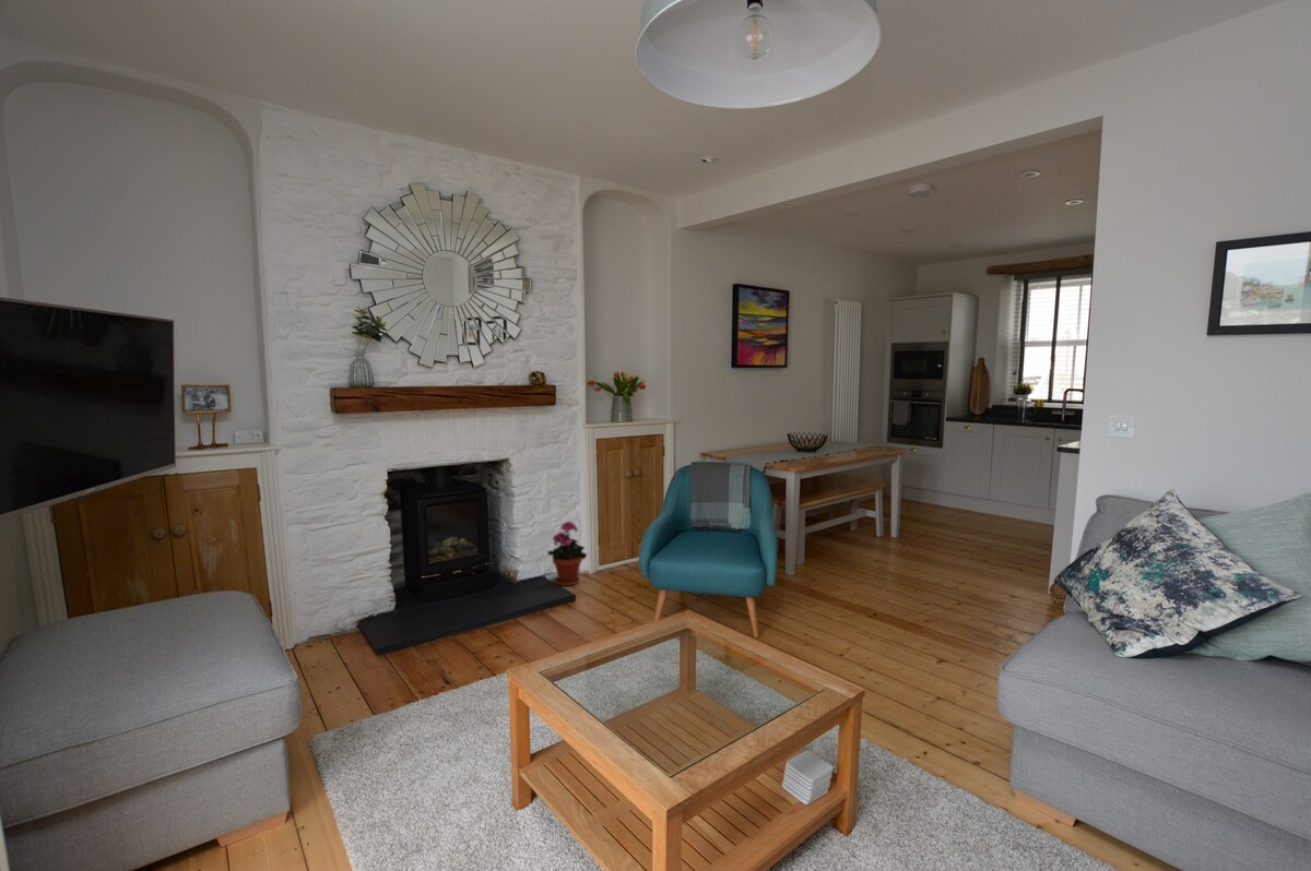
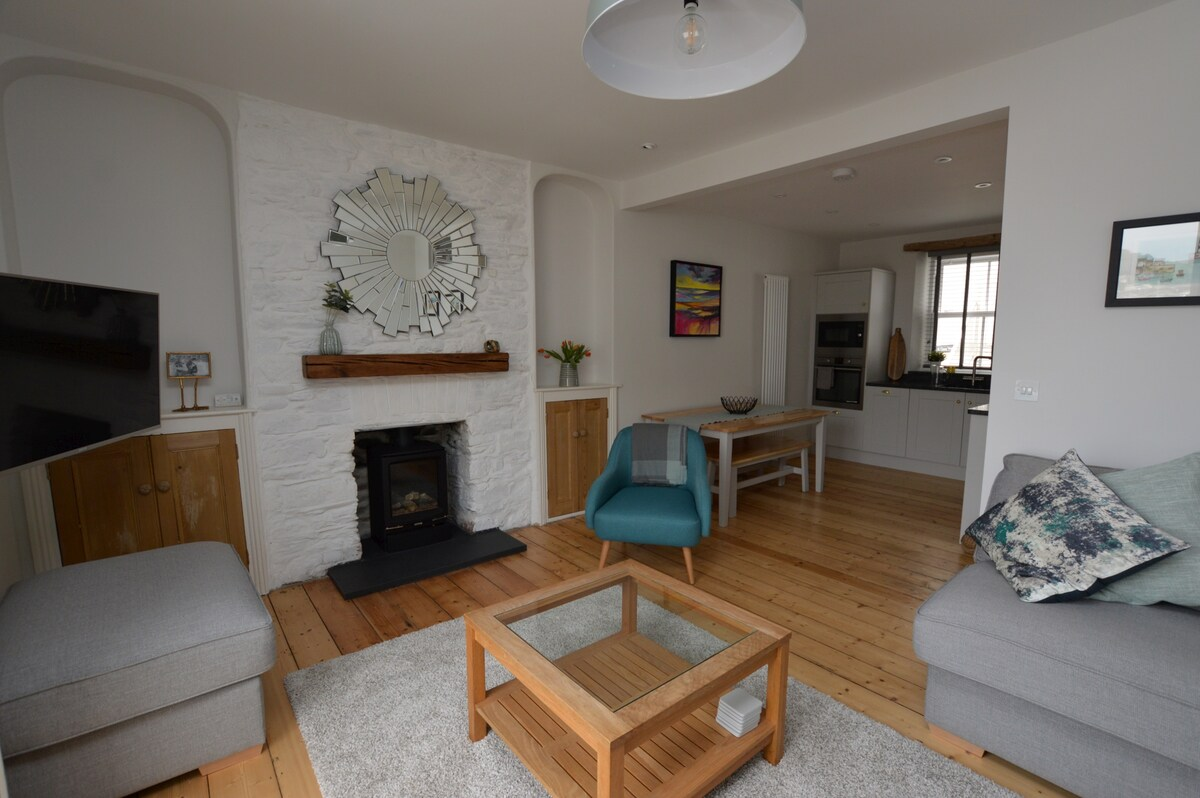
- potted plant [546,520,588,587]
